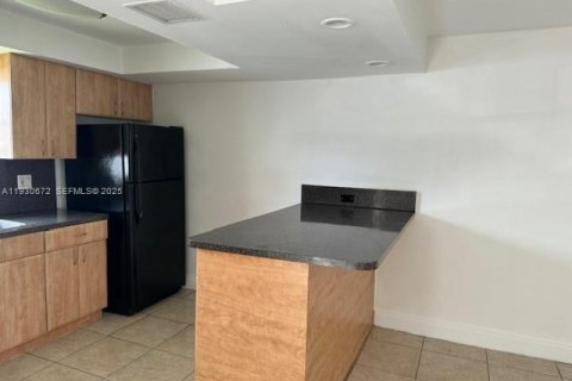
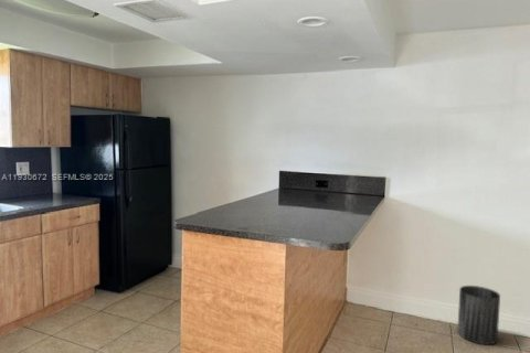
+ trash can [456,285,501,345]
